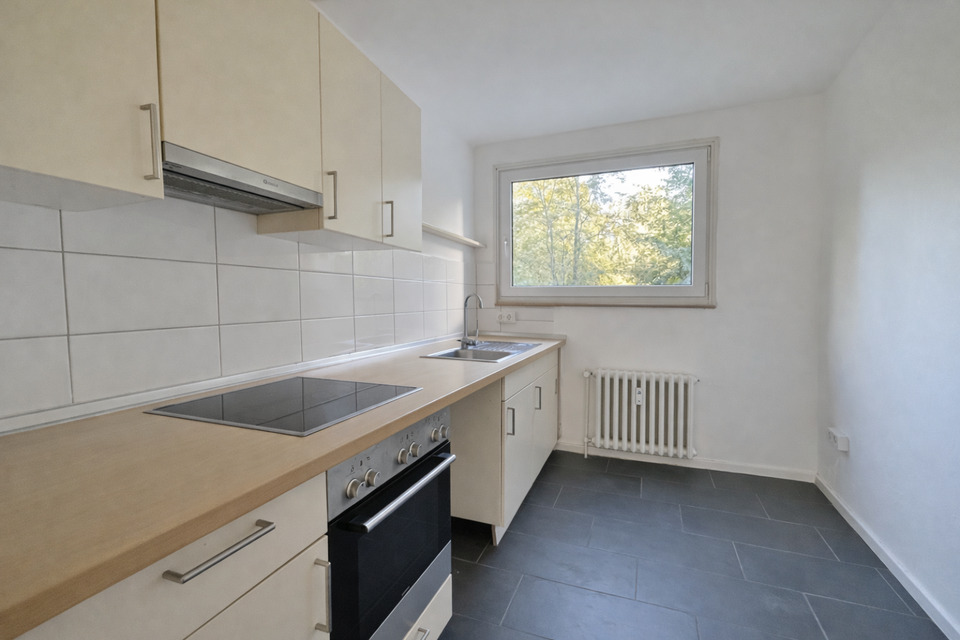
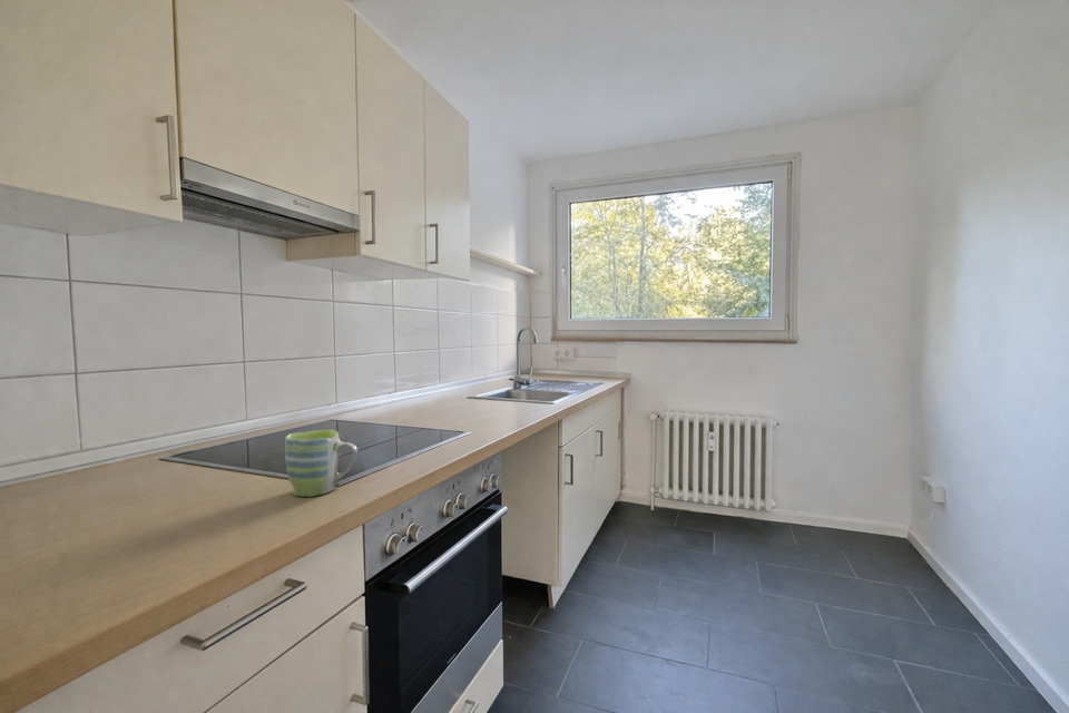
+ mug [284,429,359,498]
